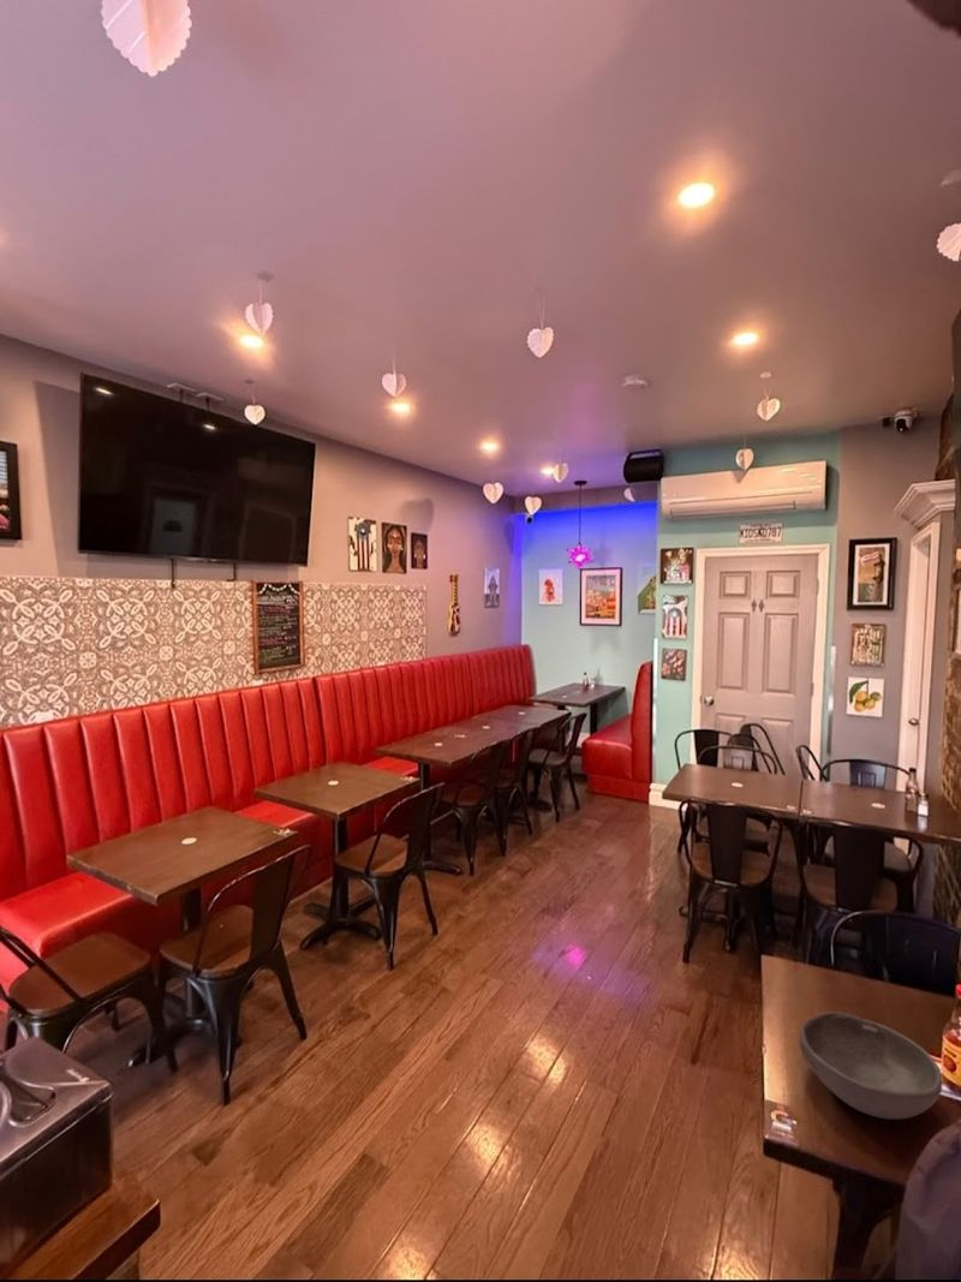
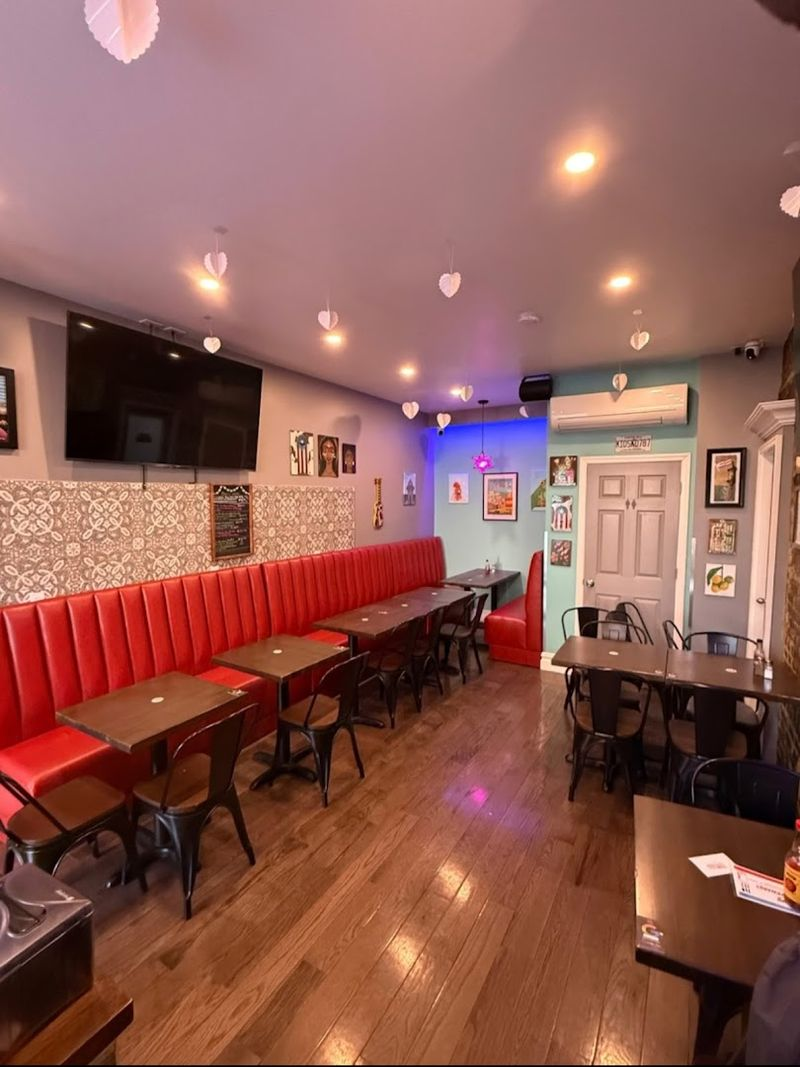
- bowl [798,1010,944,1120]
